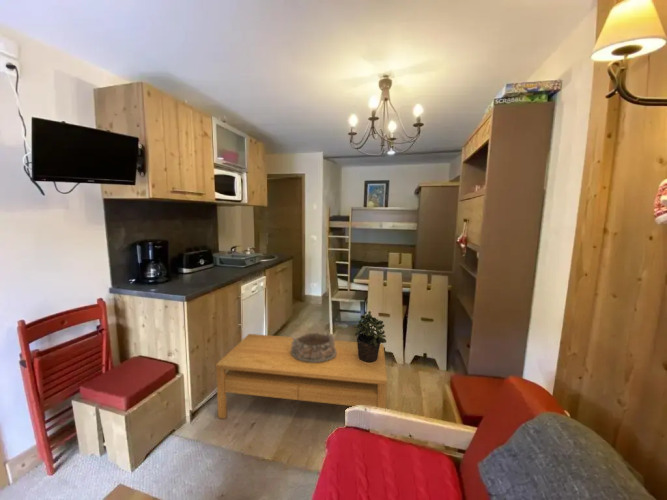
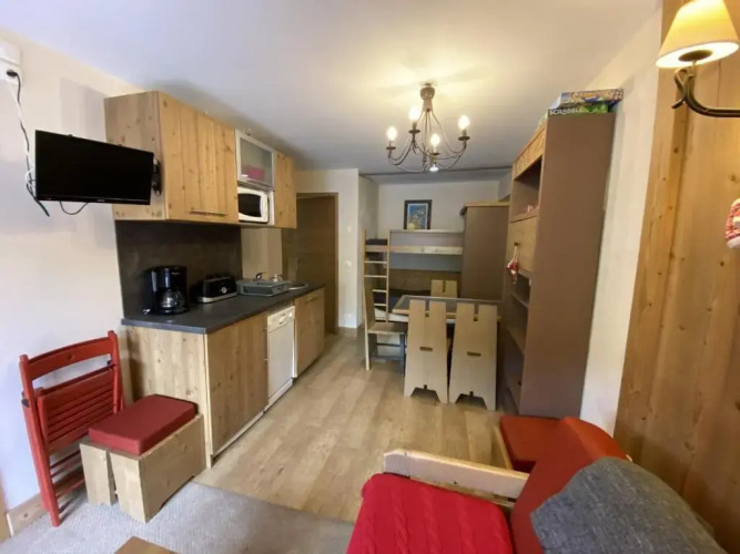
- potted plant [353,310,387,363]
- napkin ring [291,330,337,363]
- coffee table [215,333,388,420]
